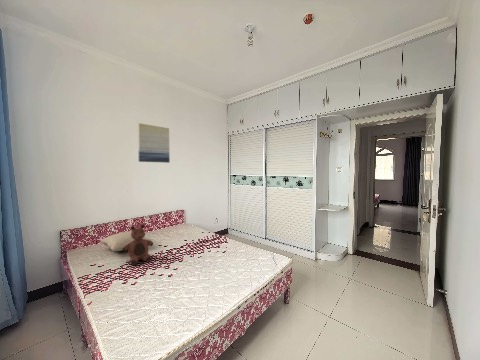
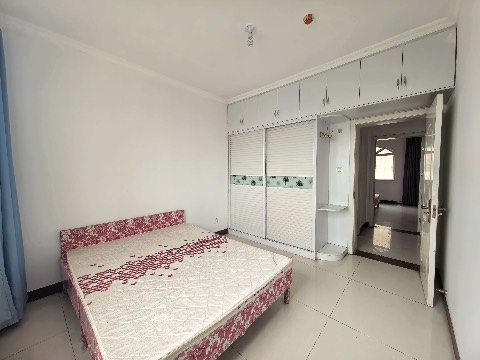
- pillow [100,230,152,252]
- teddy bear [122,223,154,266]
- wall art [137,122,171,164]
